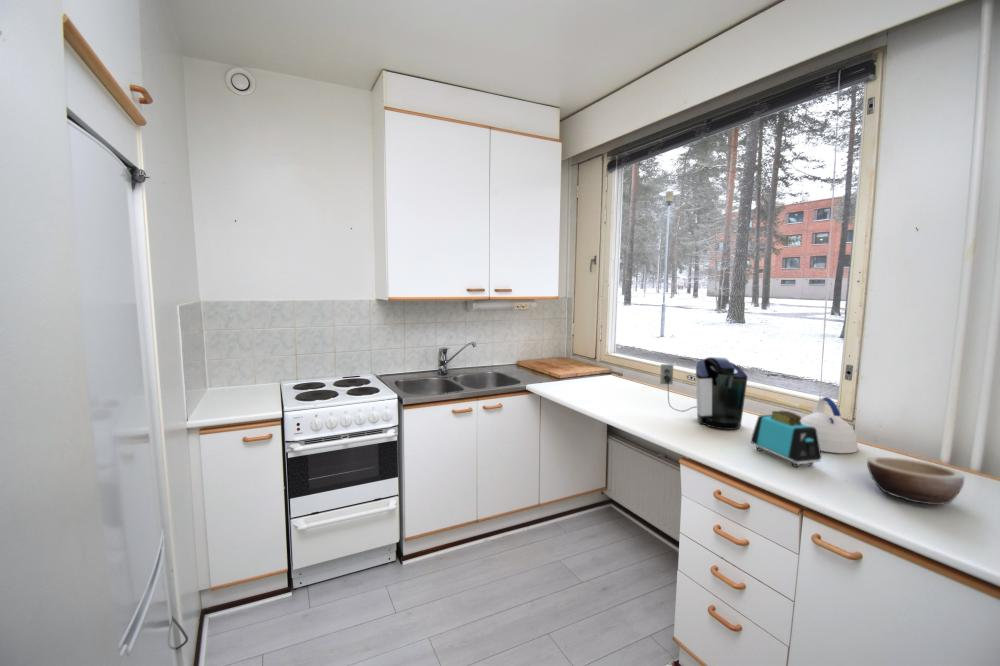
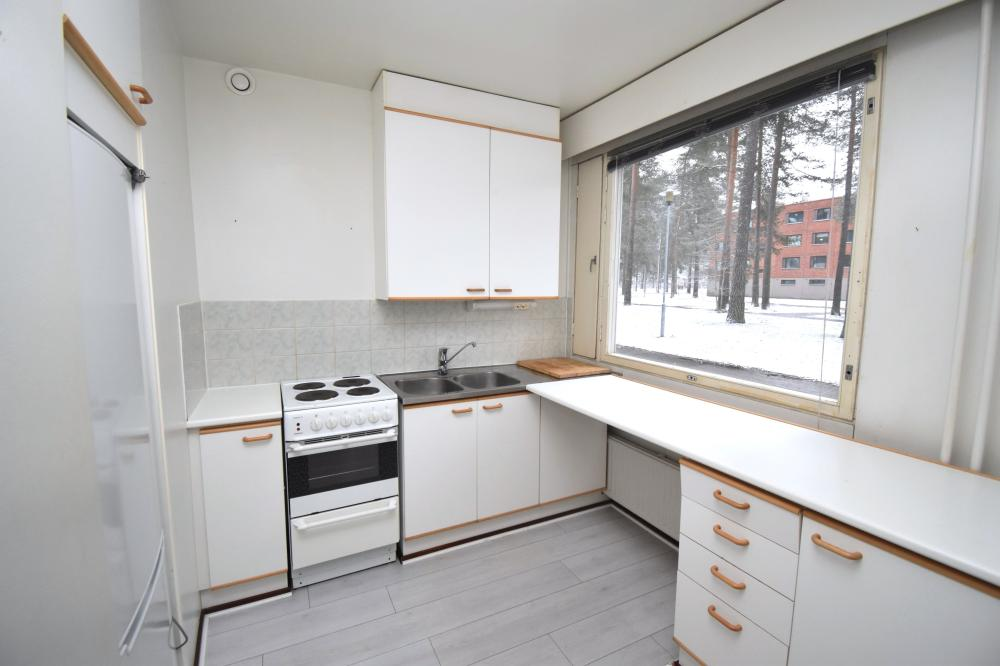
- coffee maker [659,355,748,431]
- toaster [750,410,823,468]
- kettle [800,396,859,454]
- bowl [866,456,965,506]
